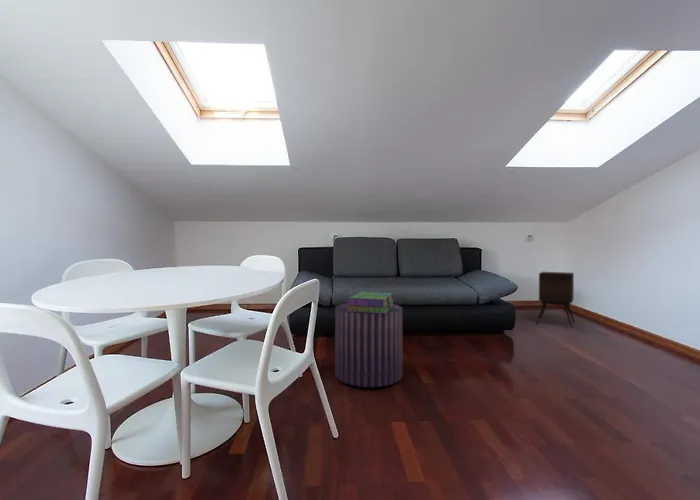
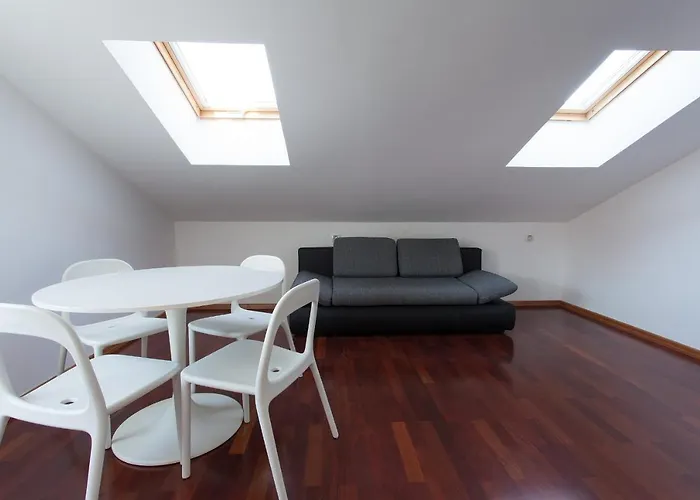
- stack of books [346,291,395,314]
- pouf [334,302,403,388]
- side table [535,271,576,329]
